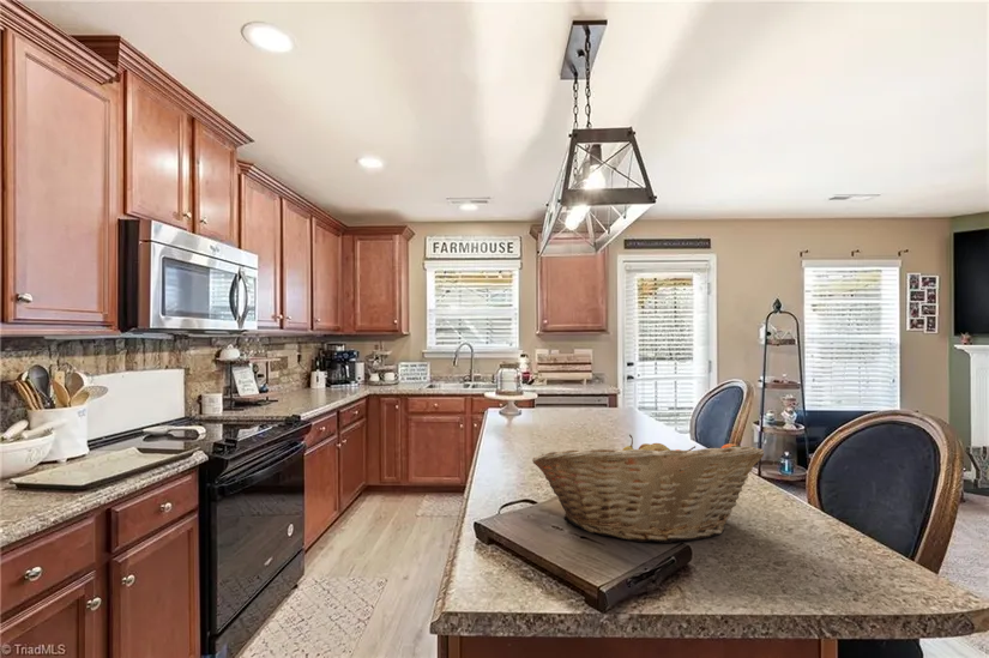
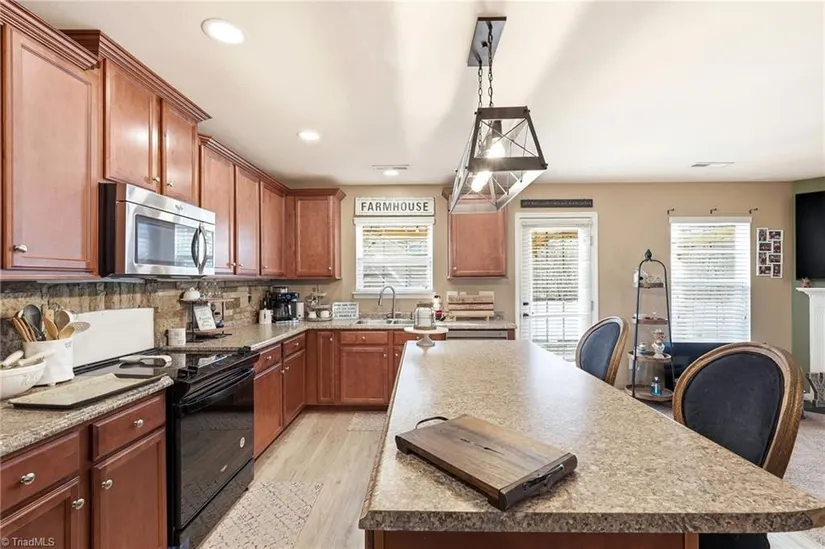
- fruit basket [531,433,766,544]
